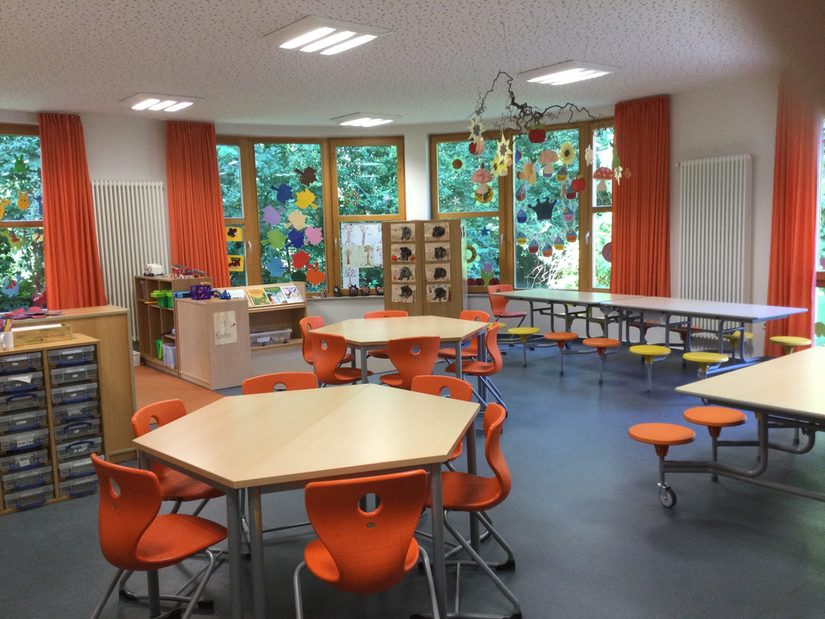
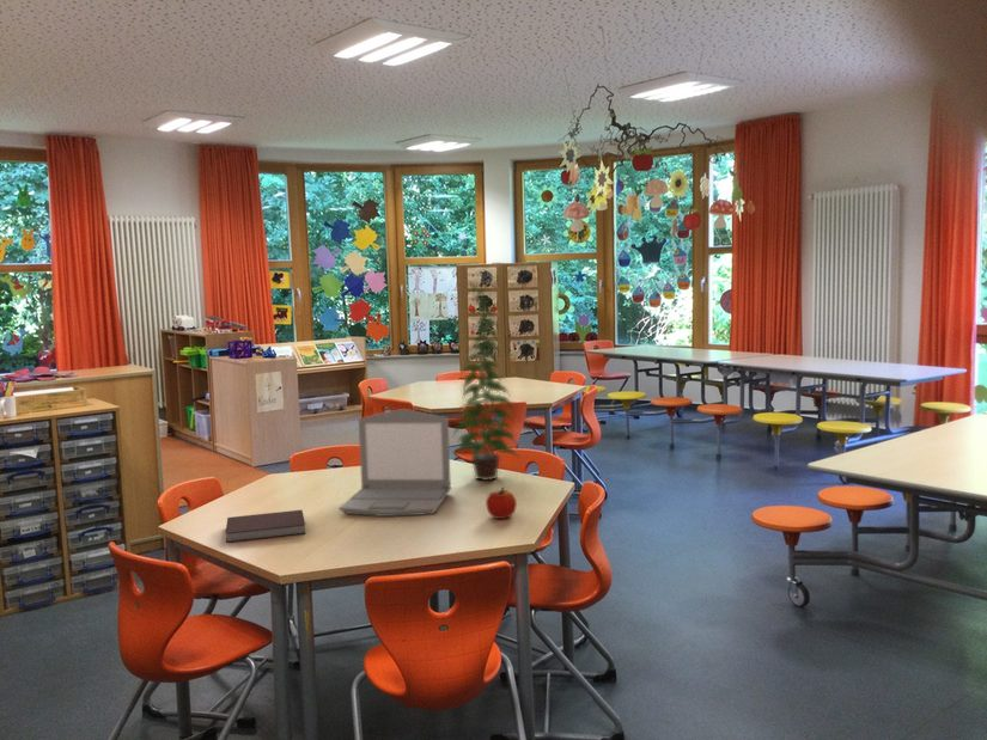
+ notebook [225,509,306,544]
+ laptop [339,408,452,518]
+ plant [450,283,522,482]
+ apple [485,487,518,520]
